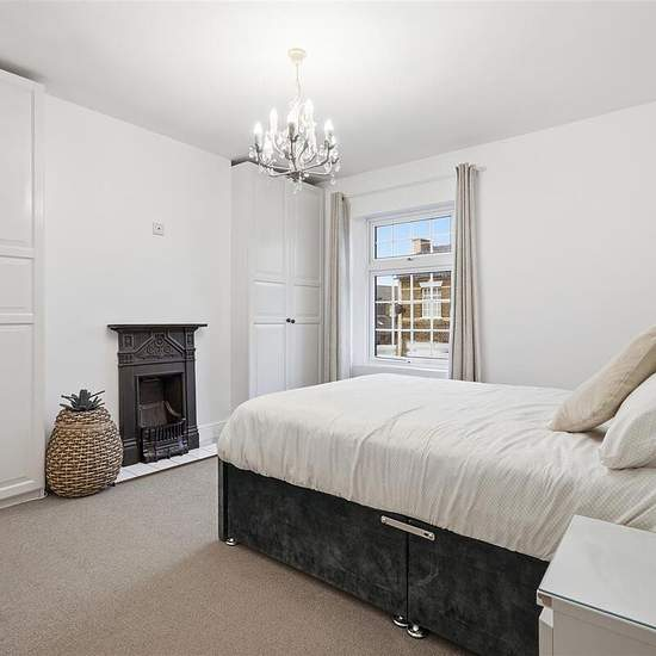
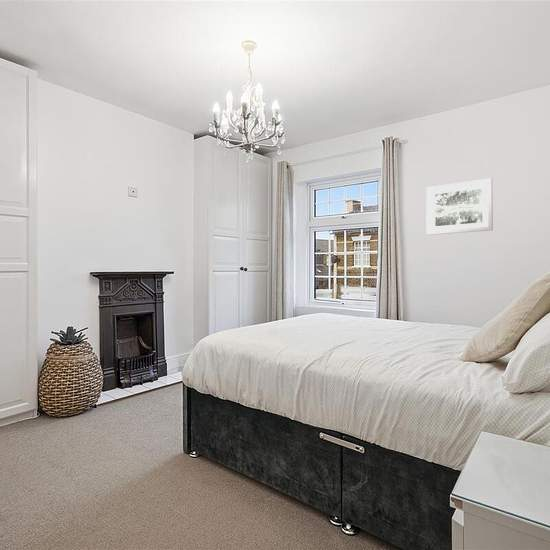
+ wall art [425,177,494,236]
